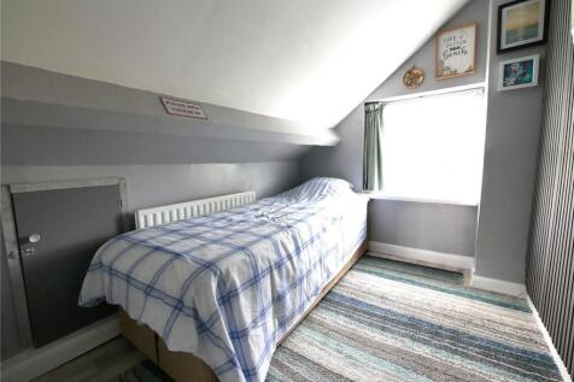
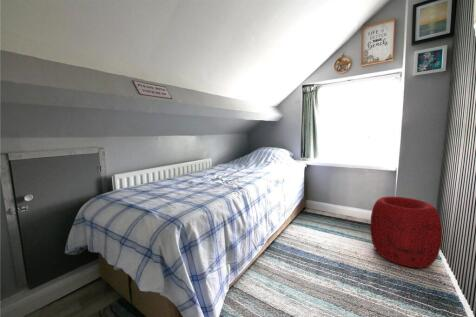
+ pouf [369,196,443,269]
